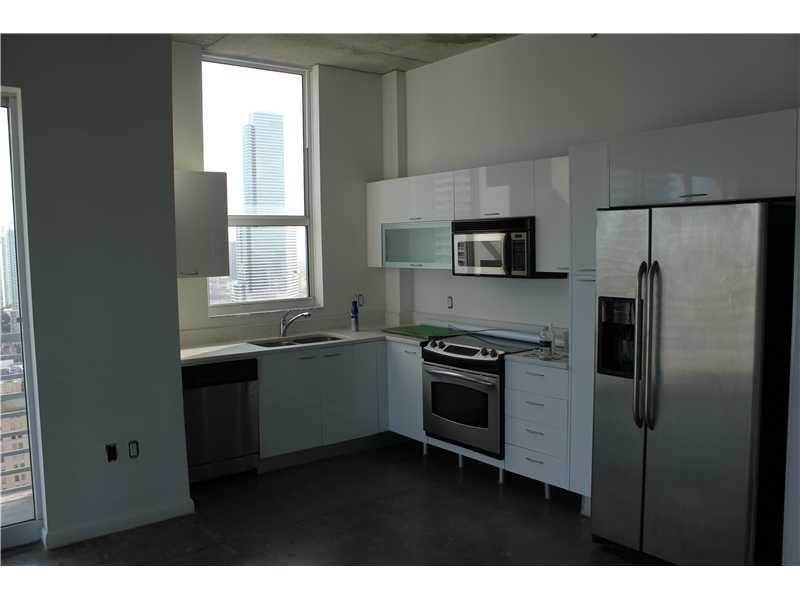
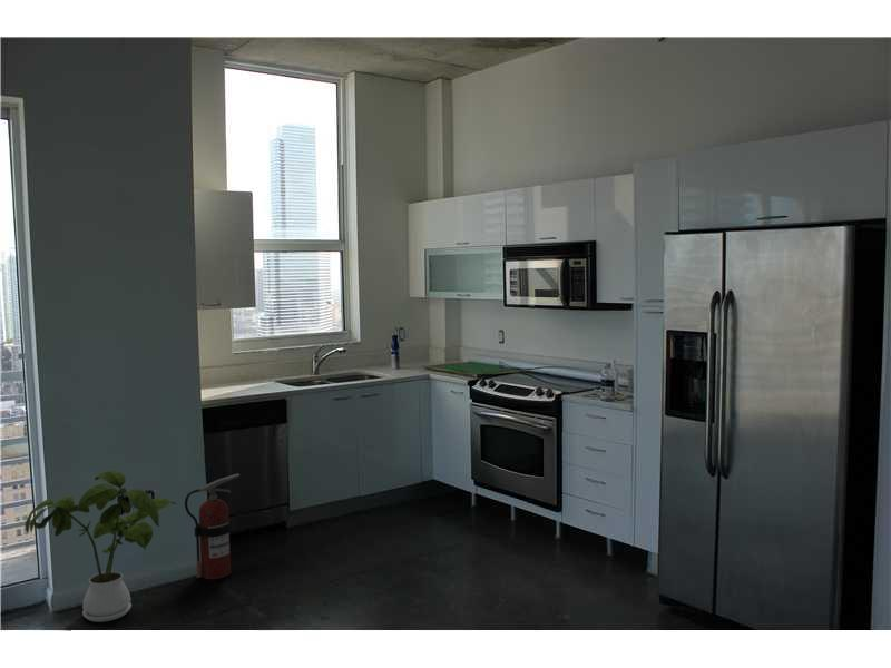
+ fire extinguisher [184,472,241,580]
+ house plant [23,470,177,623]
